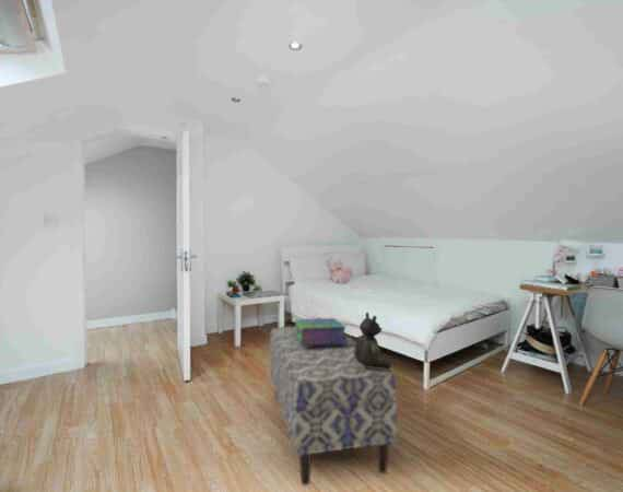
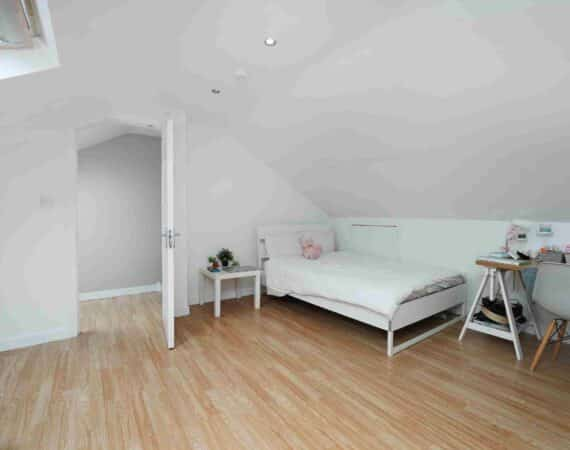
- stack of books [293,317,350,345]
- stuffed bear [354,312,392,368]
- bench [269,325,398,487]
